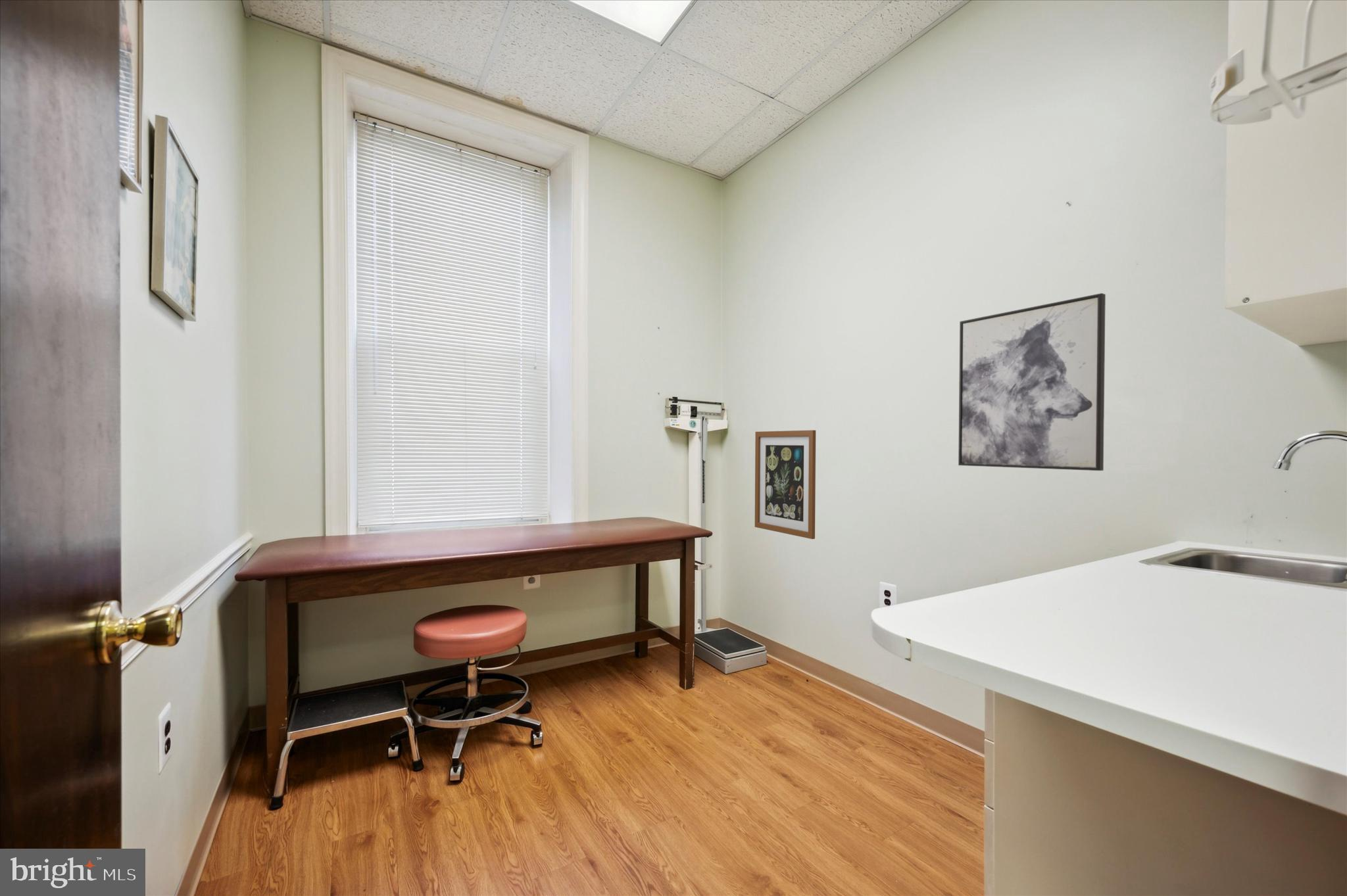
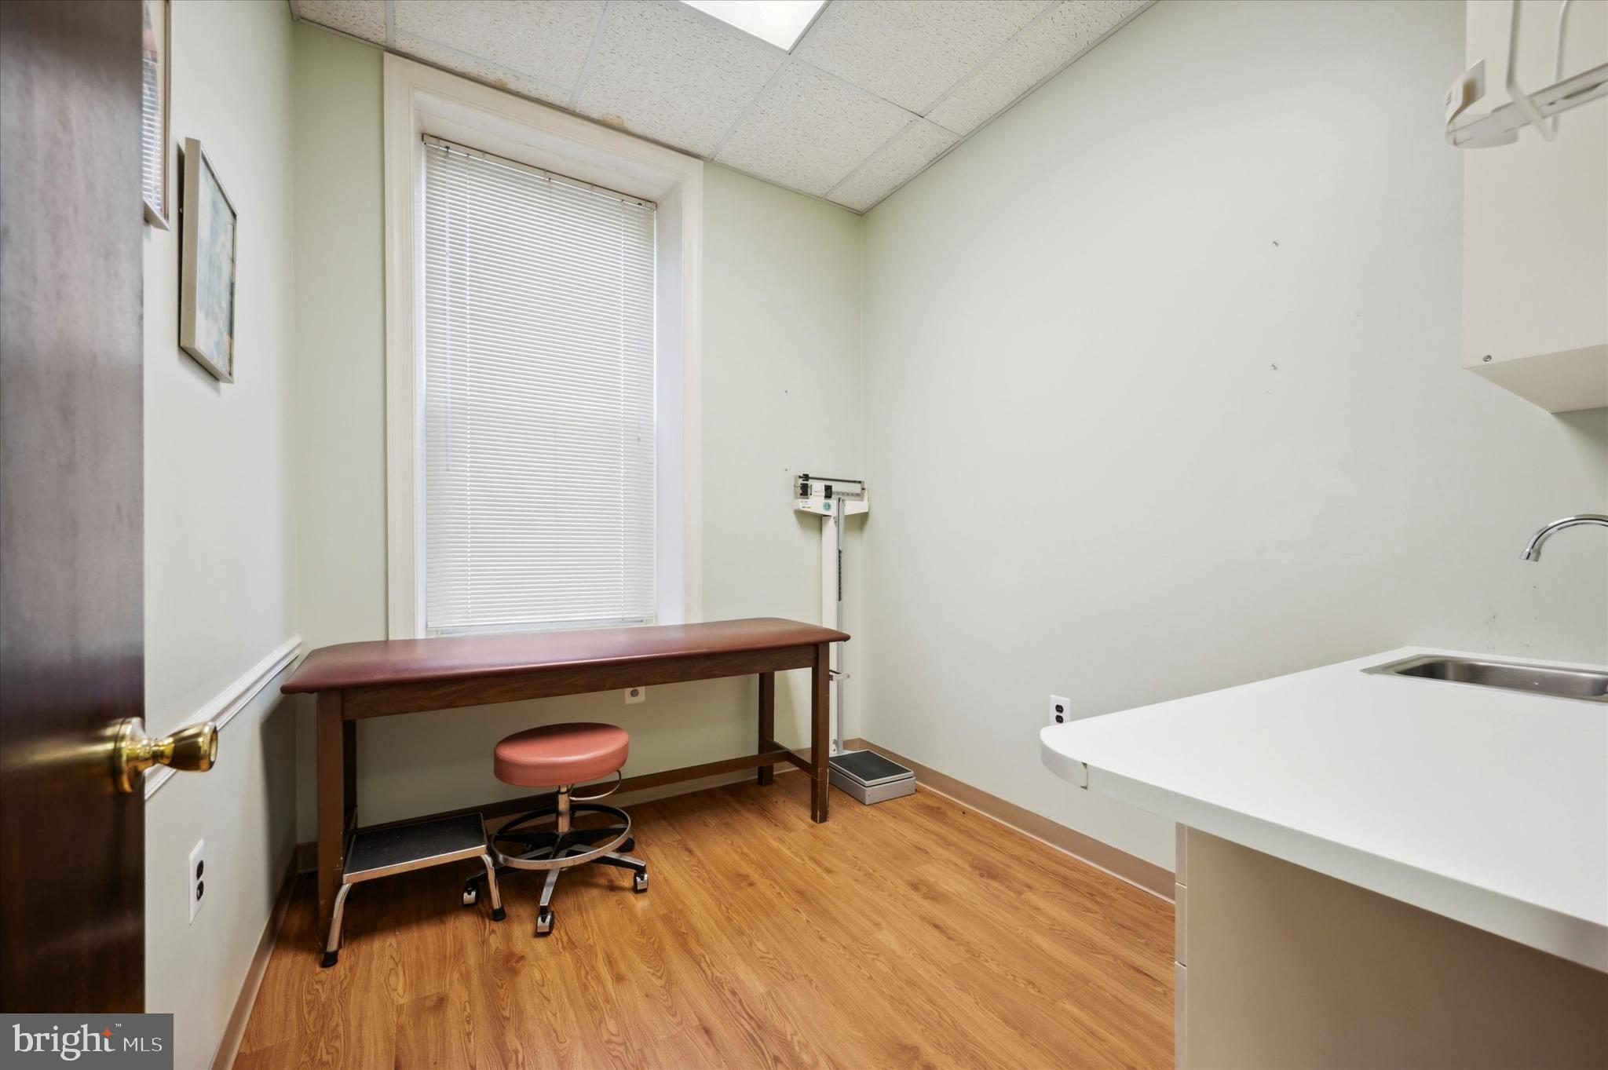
- wall art [754,429,816,540]
- wall art [958,293,1106,471]
